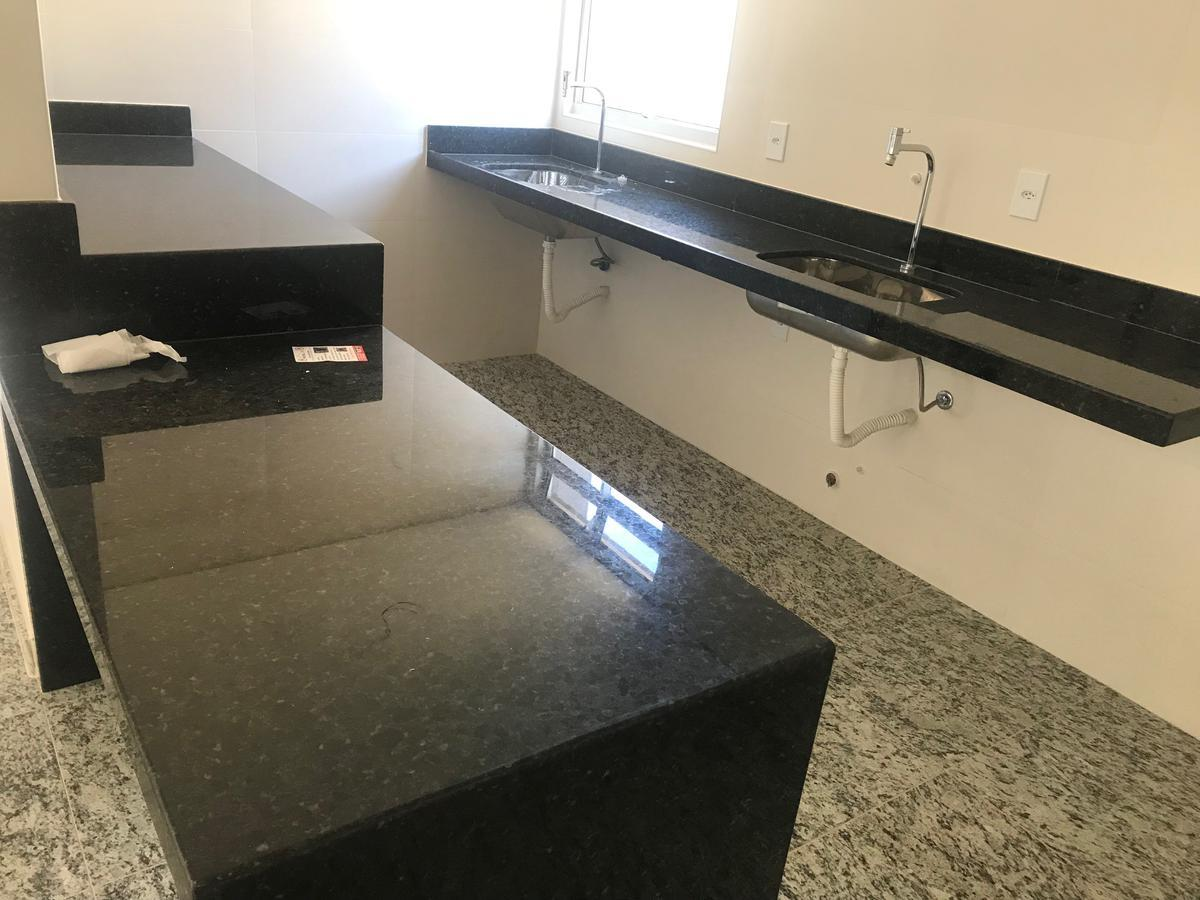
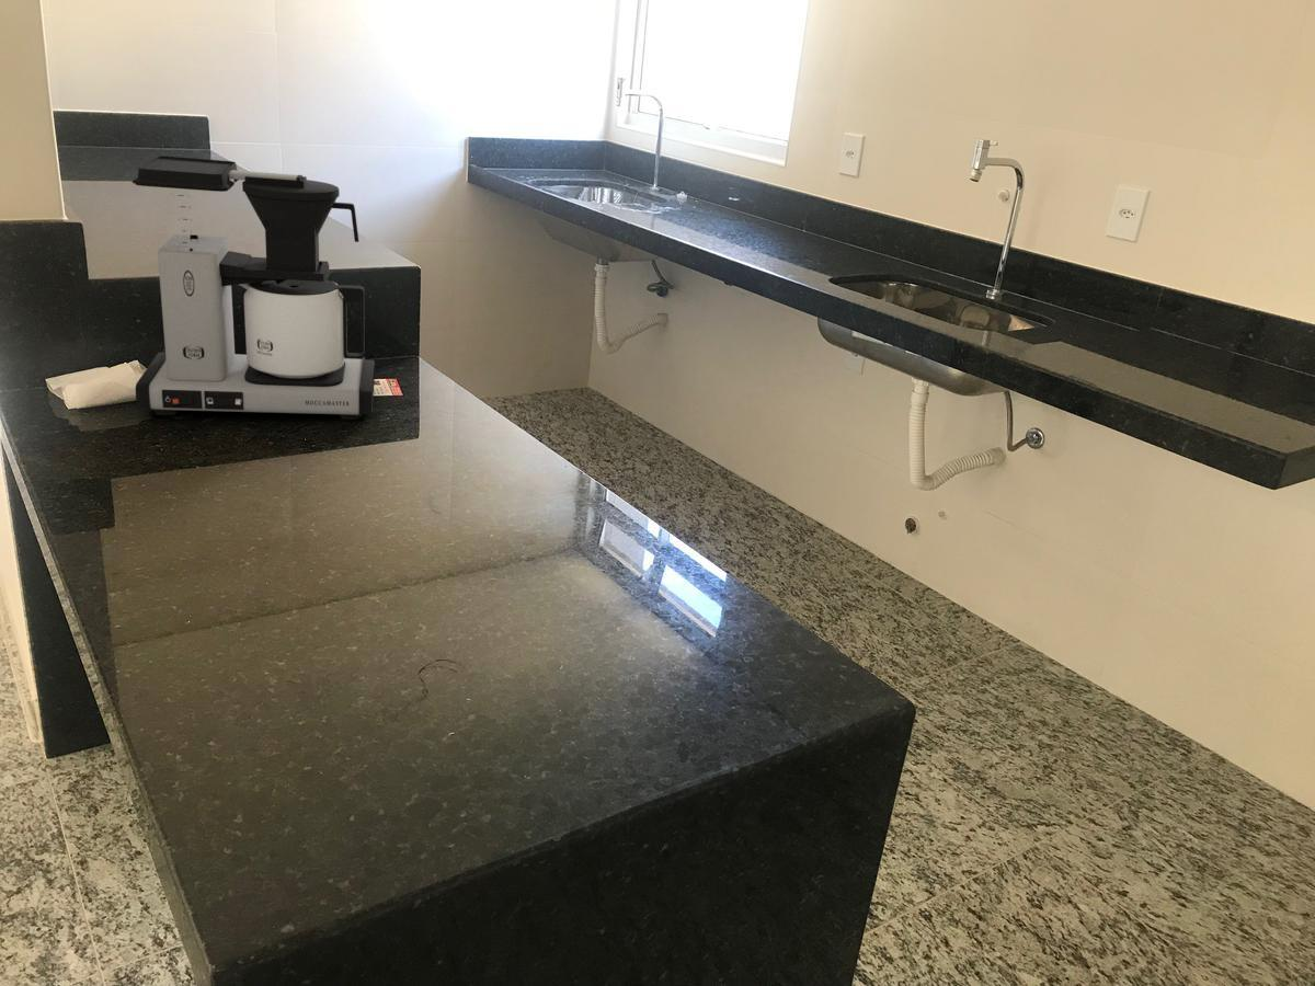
+ coffee maker [132,154,376,421]
